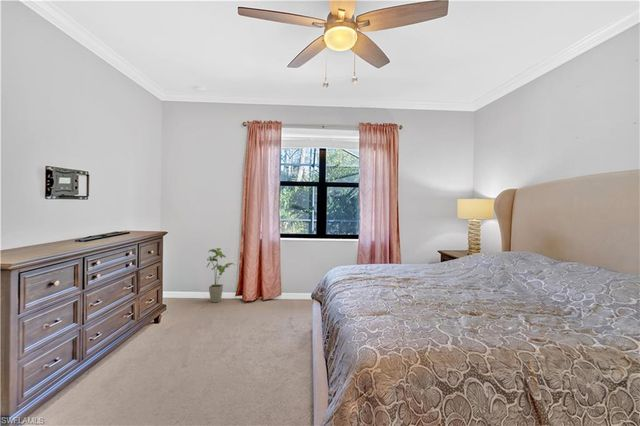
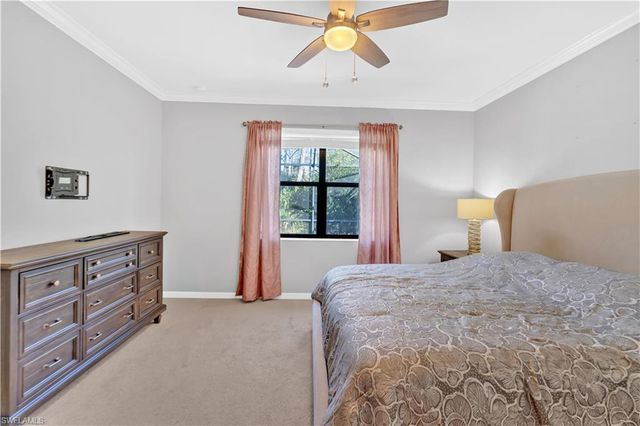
- house plant [205,247,236,303]
